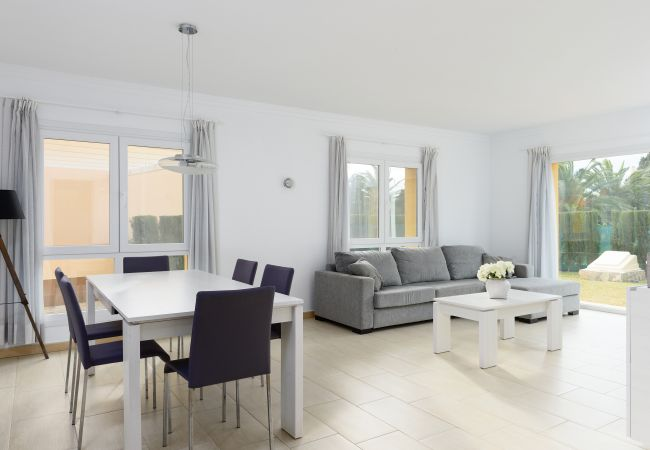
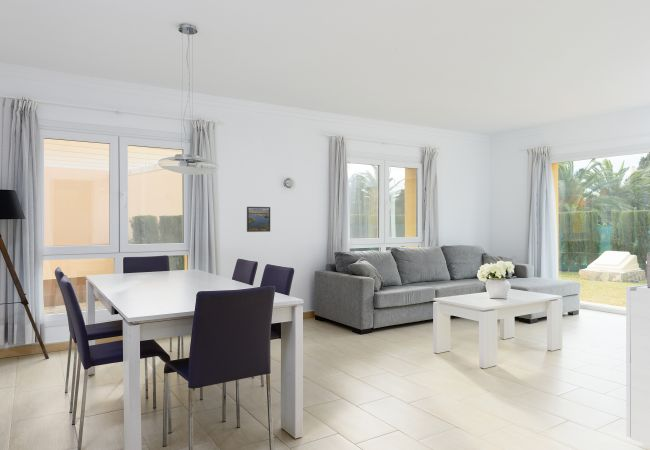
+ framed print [246,206,271,233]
